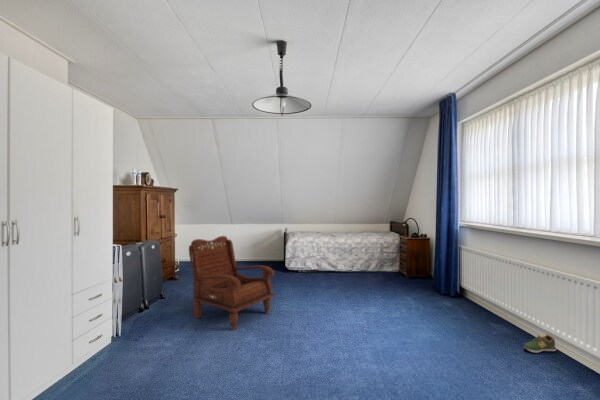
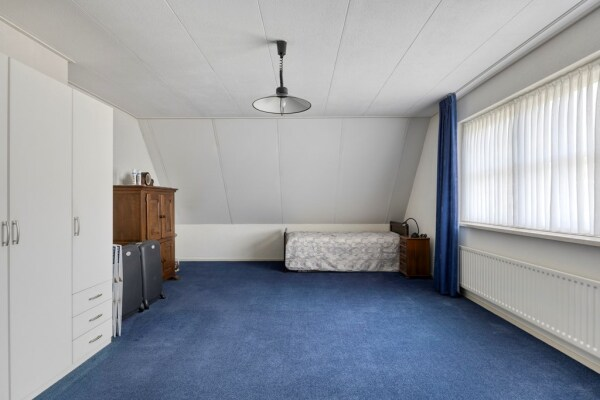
- armchair [188,235,276,331]
- shoe [523,333,557,354]
